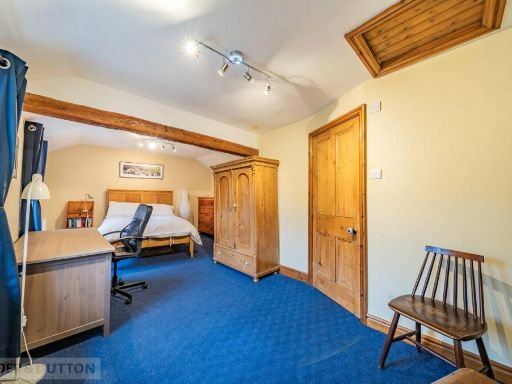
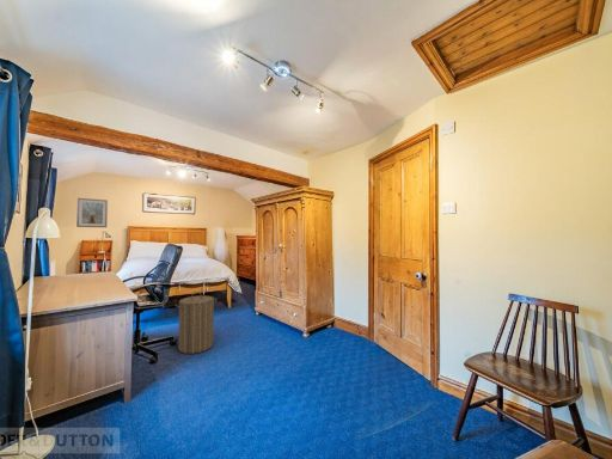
+ picture frame [75,197,109,228]
+ laundry hamper [175,290,218,355]
